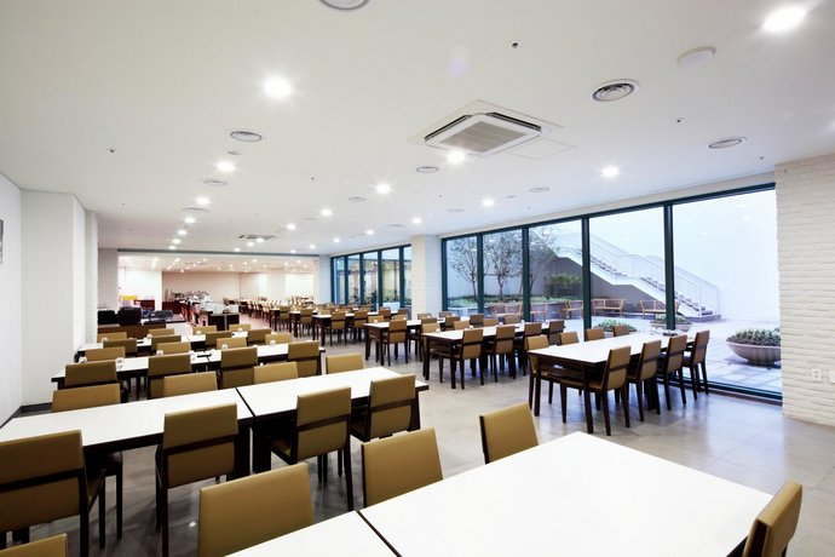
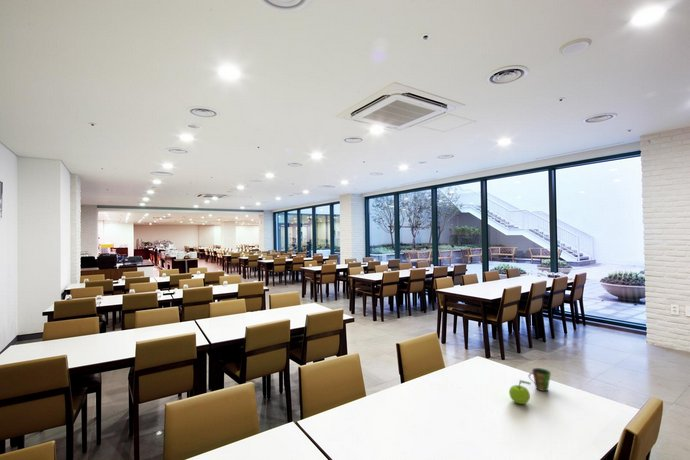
+ fruit [508,379,532,405]
+ cup [528,367,552,392]
